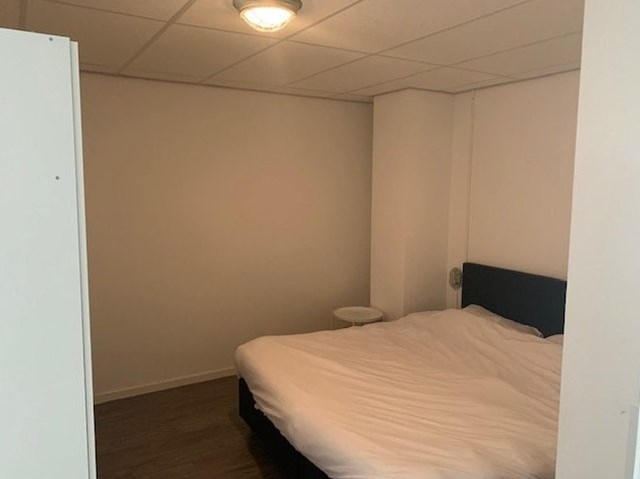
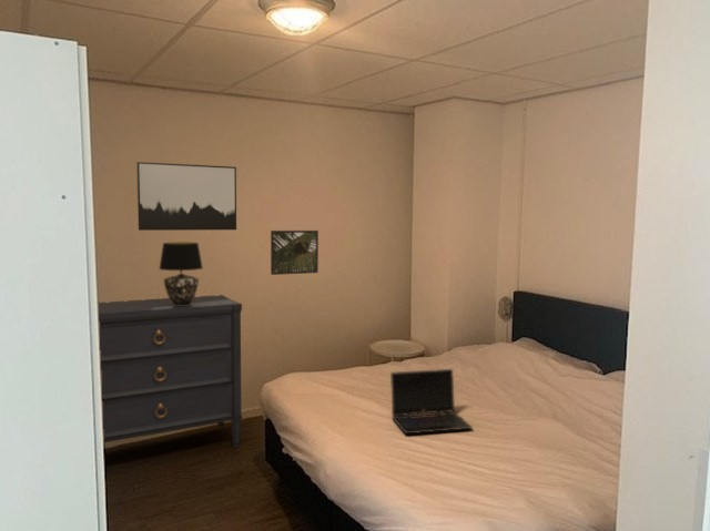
+ laptop computer [389,368,474,435]
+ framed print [270,229,320,276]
+ dresser [98,294,243,449]
+ table lamp [158,242,204,306]
+ wall art [135,161,237,232]
